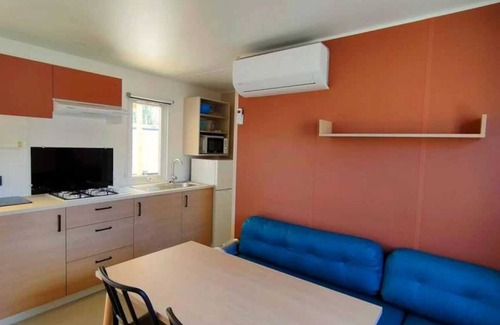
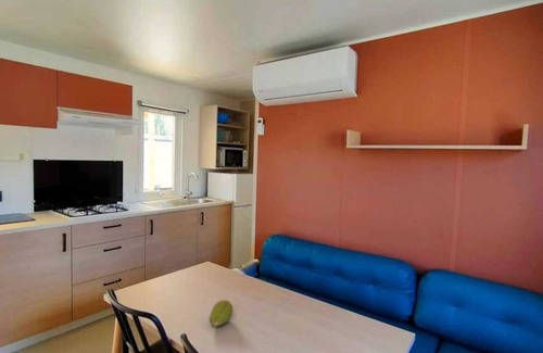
+ fruit [209,299,233,328]
